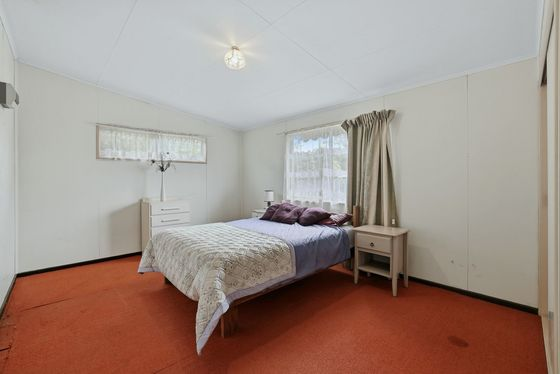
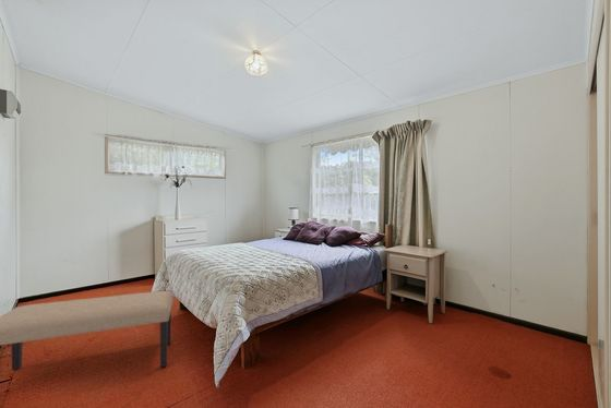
+ bench [0,290,175,371]
